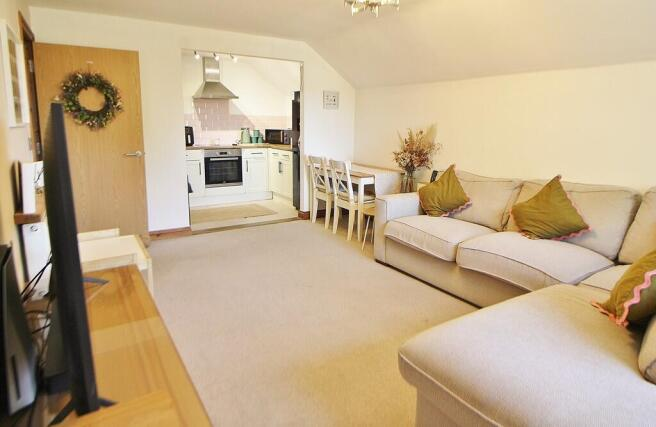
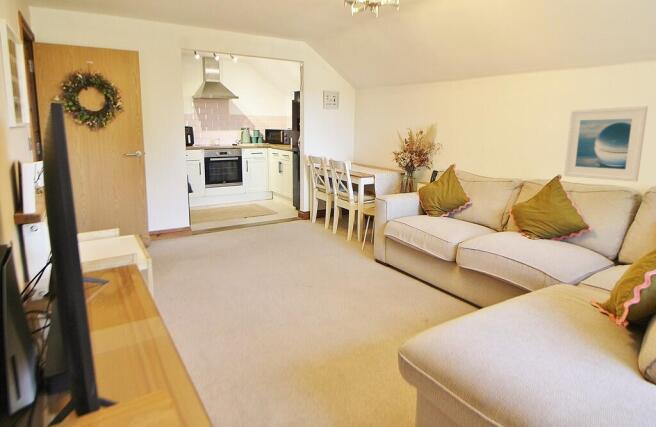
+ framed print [563,105,649,183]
